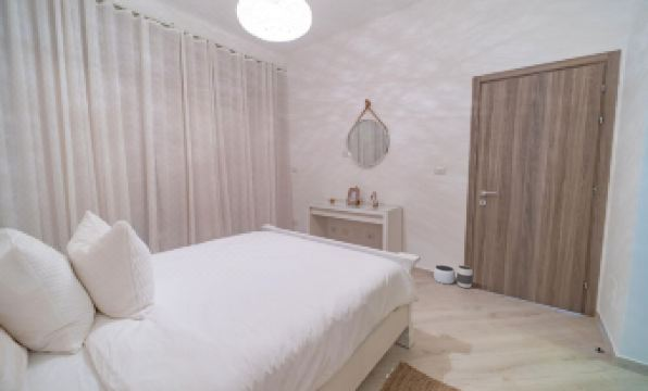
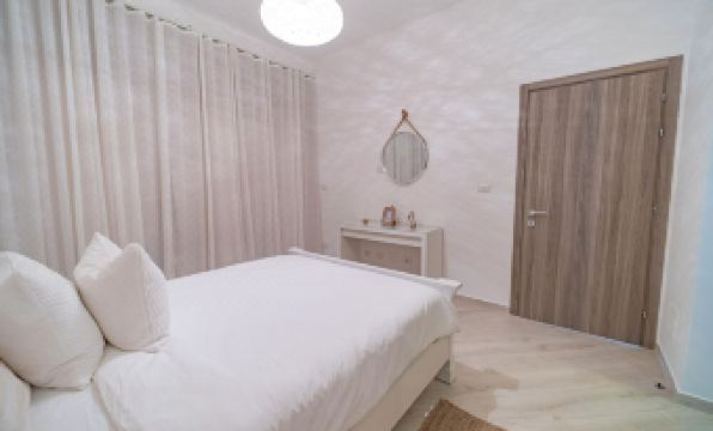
- waste basket [433,264,474,289]
